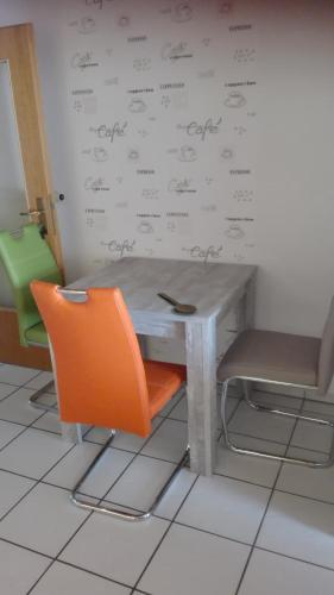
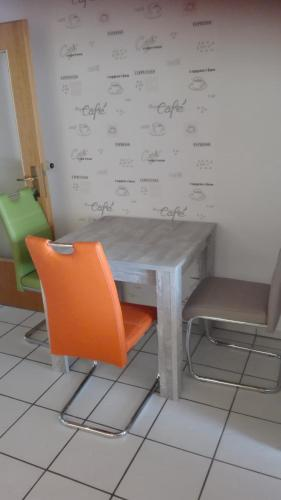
- wooden spoon [158,292,198,314]
